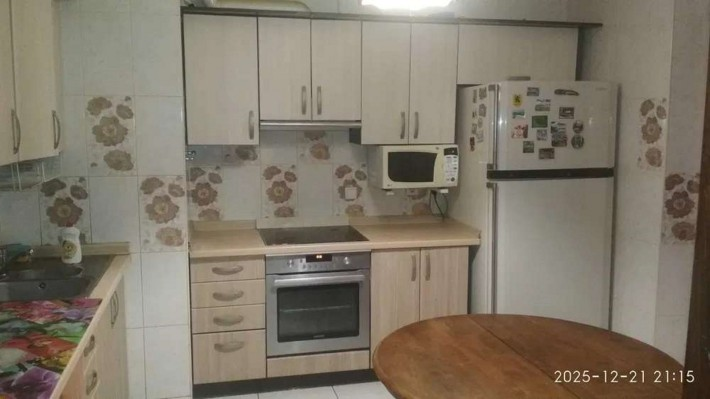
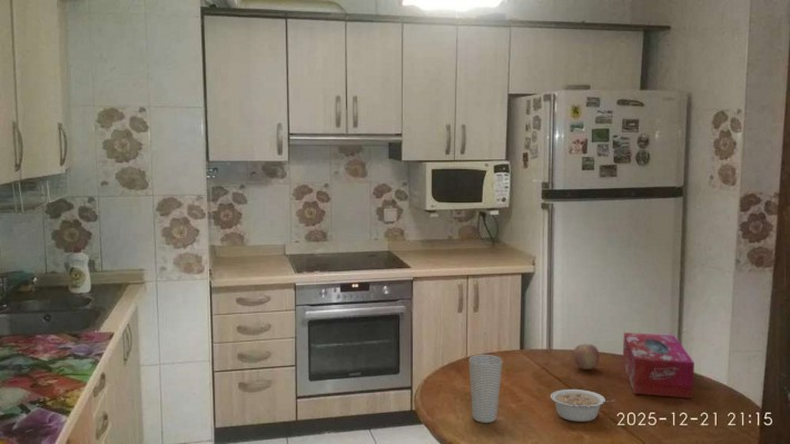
+ tissue box [622,332,695,399]
+ fruit [573,343,601,371]
+ cup [467,354,504,424]
+ legume [550,388,616,423]
